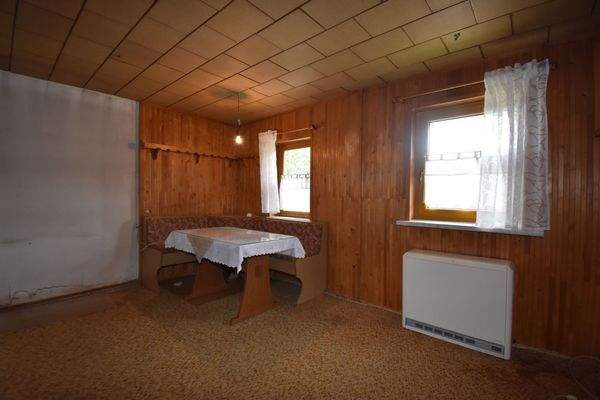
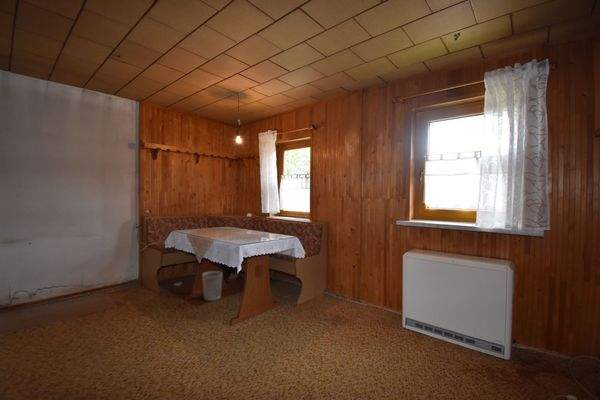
+ wastebasket [201,270,224,302]
